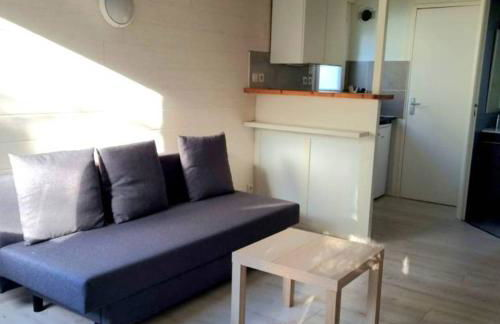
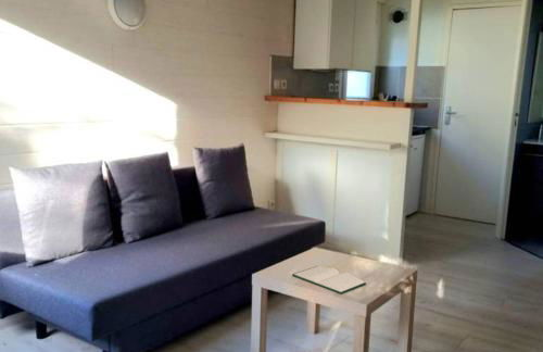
+ hardback book [291,265,367,296]
